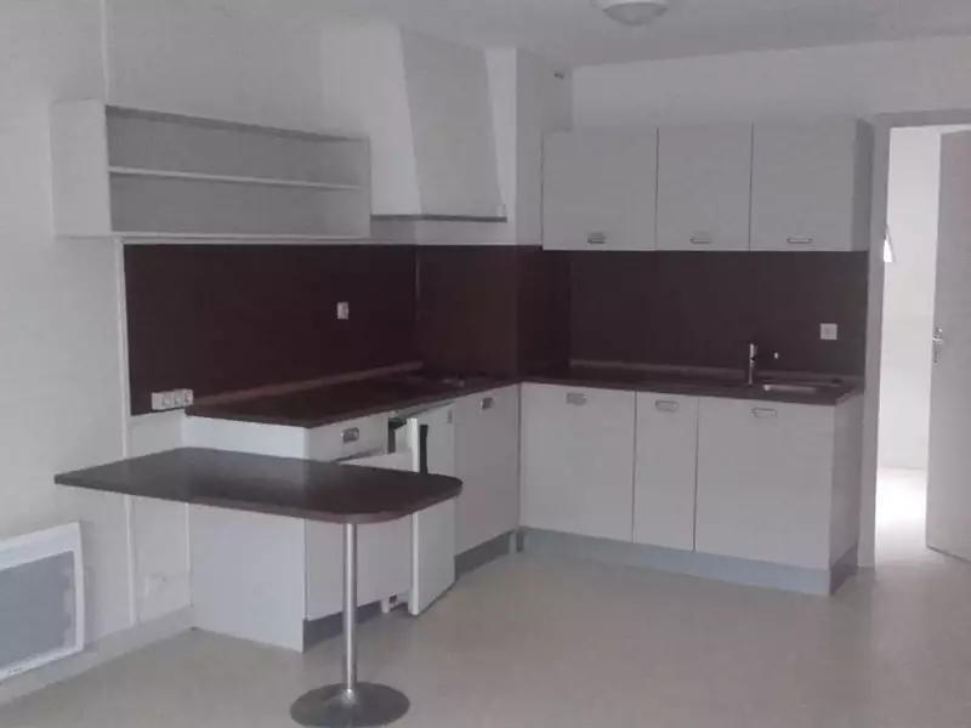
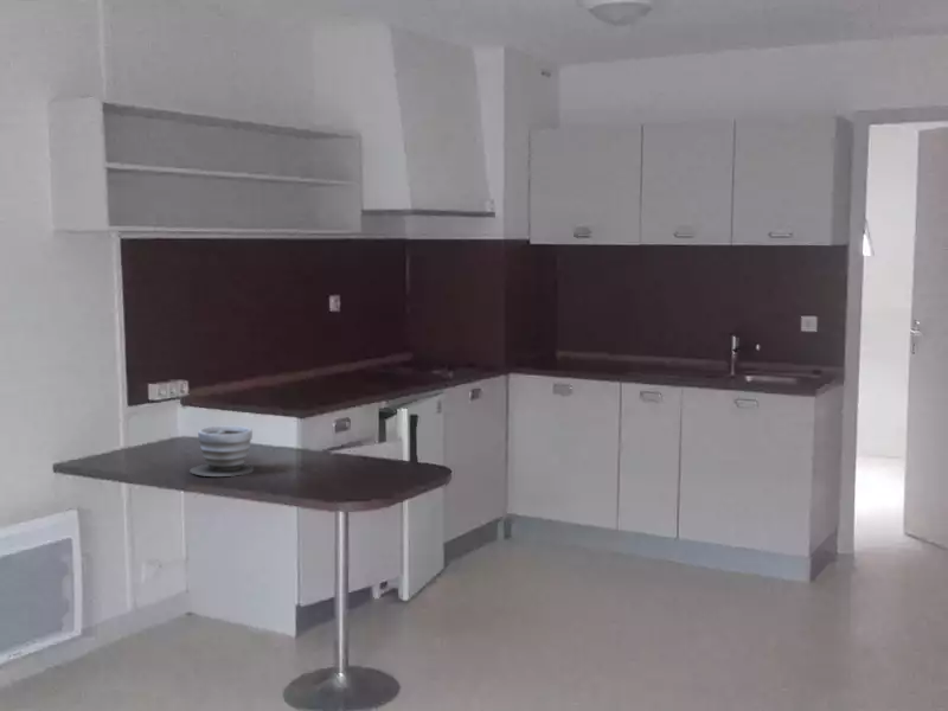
+ planter [188,424,255,478]
